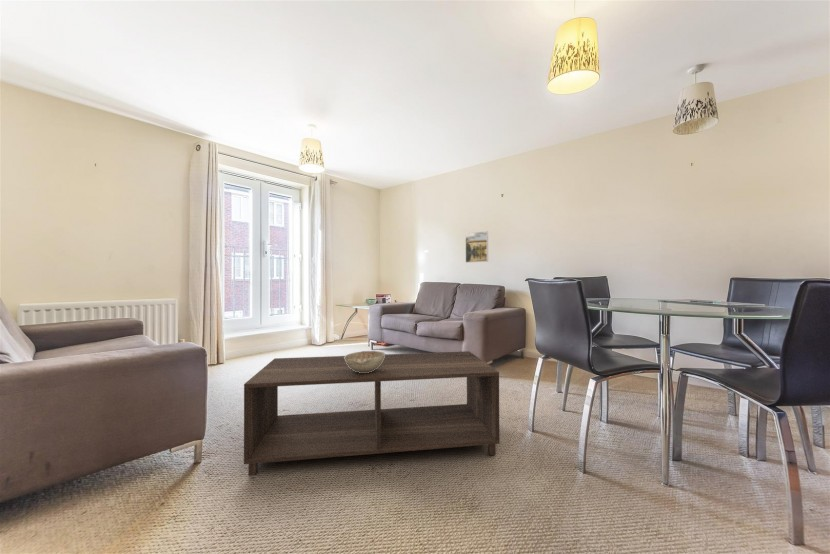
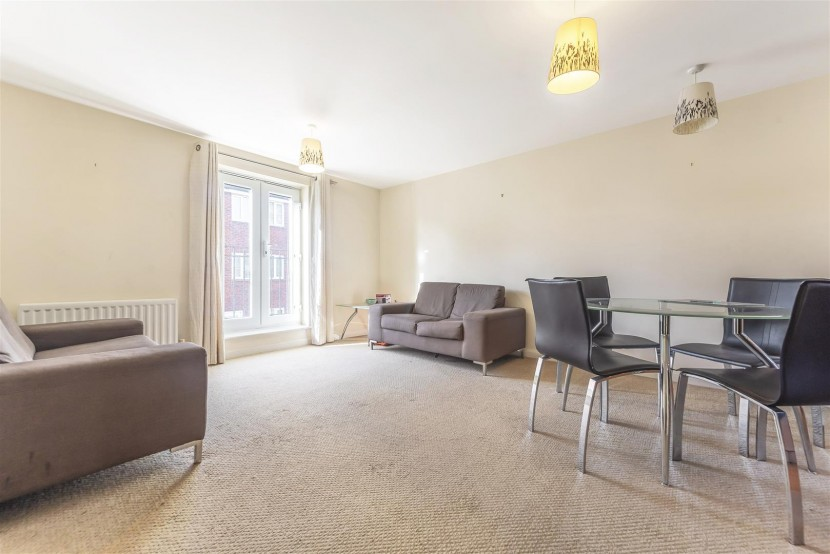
- decorative bowl [344,350,386,373]
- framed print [464,230,489,264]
- coffee table [243,350,501,477]
